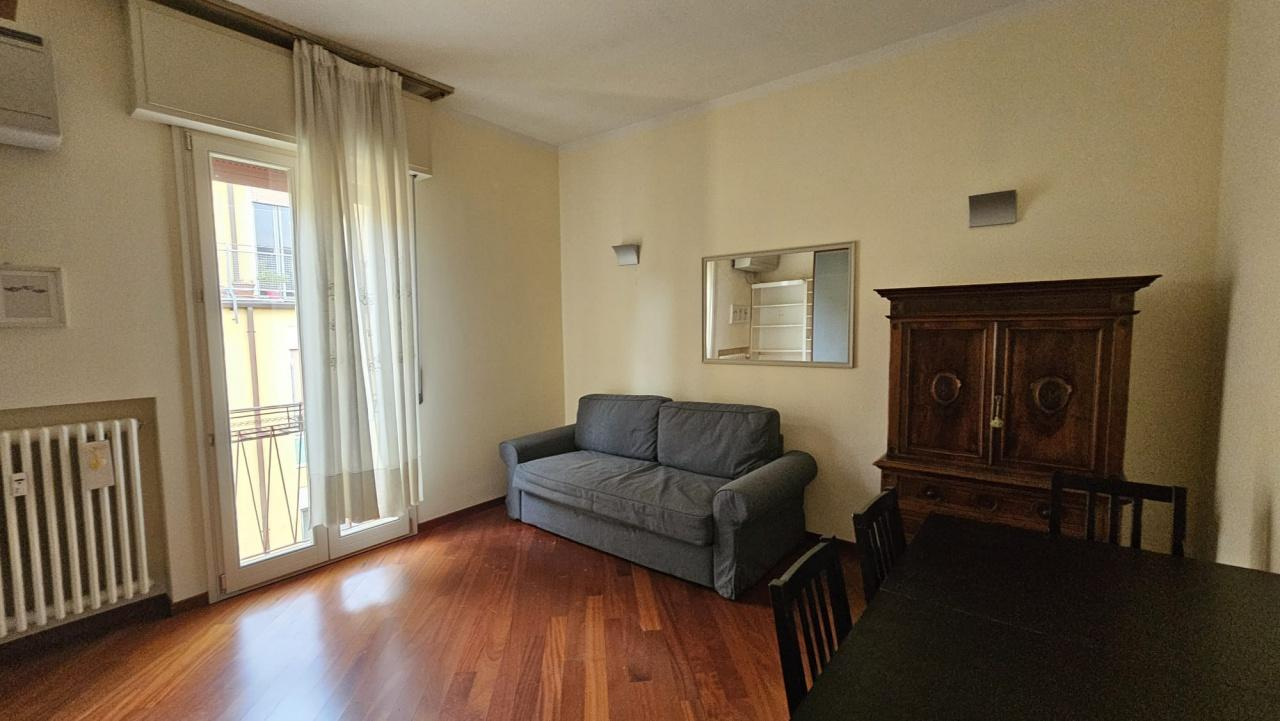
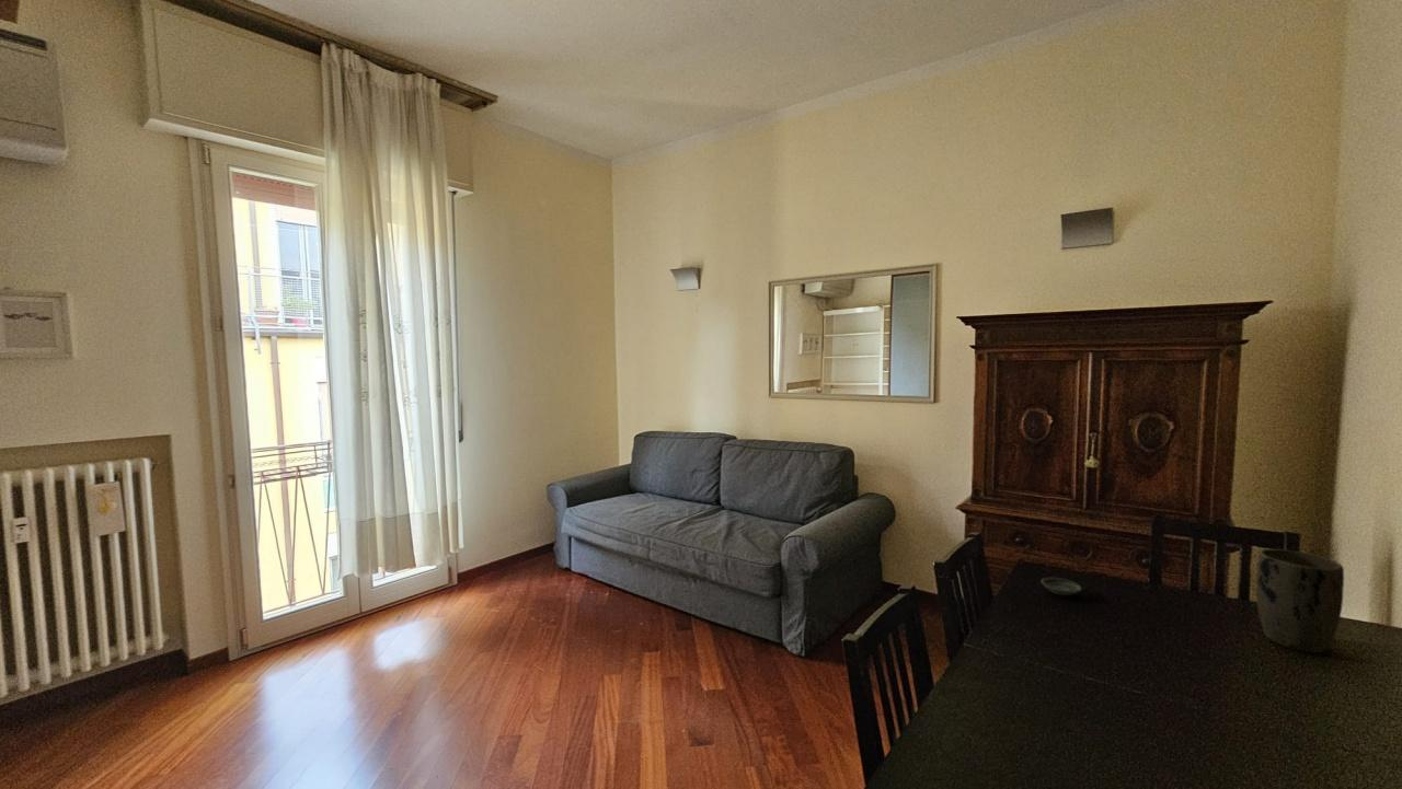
+ saucer [1041,577,1083,596]
+ plant pot [1255,548,1345,654]
